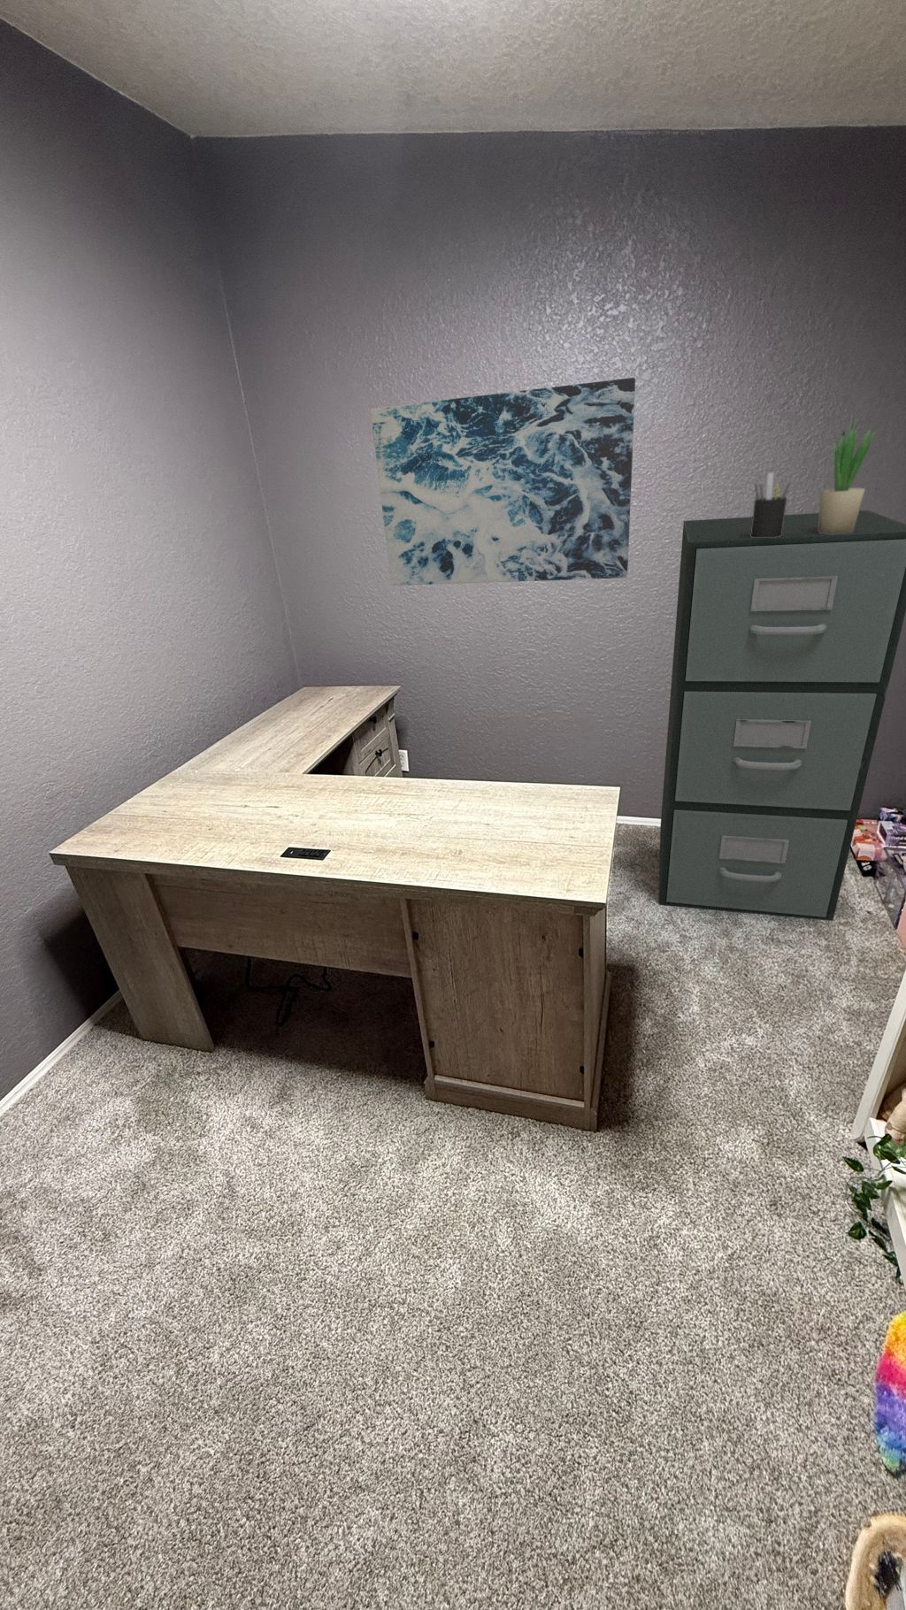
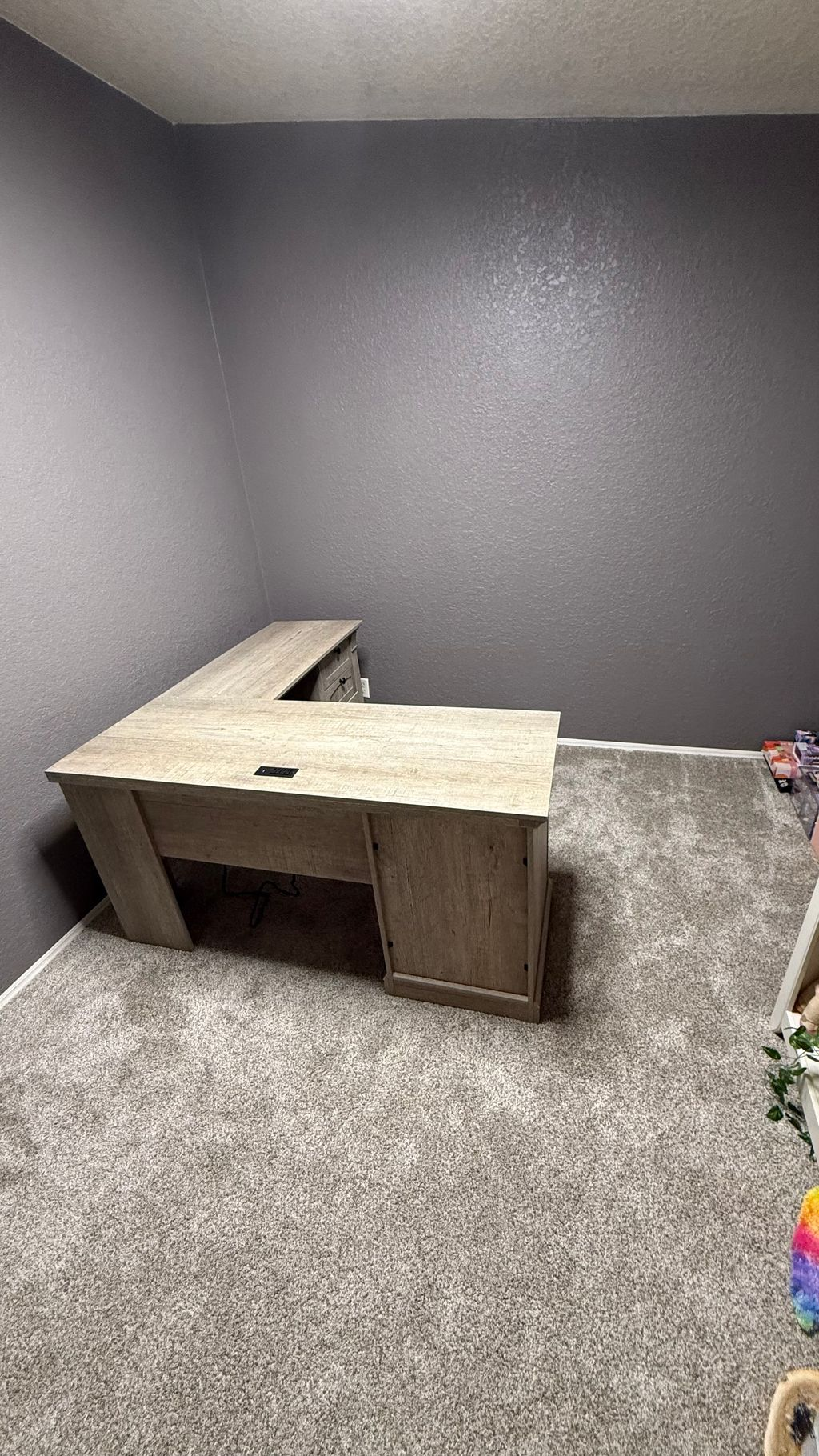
- filing cabinet [658,510,906,922]
- pen holder [750,471,792,537]
- potted plant [819,408,877,534]
- wall art [369,377,636,586]
